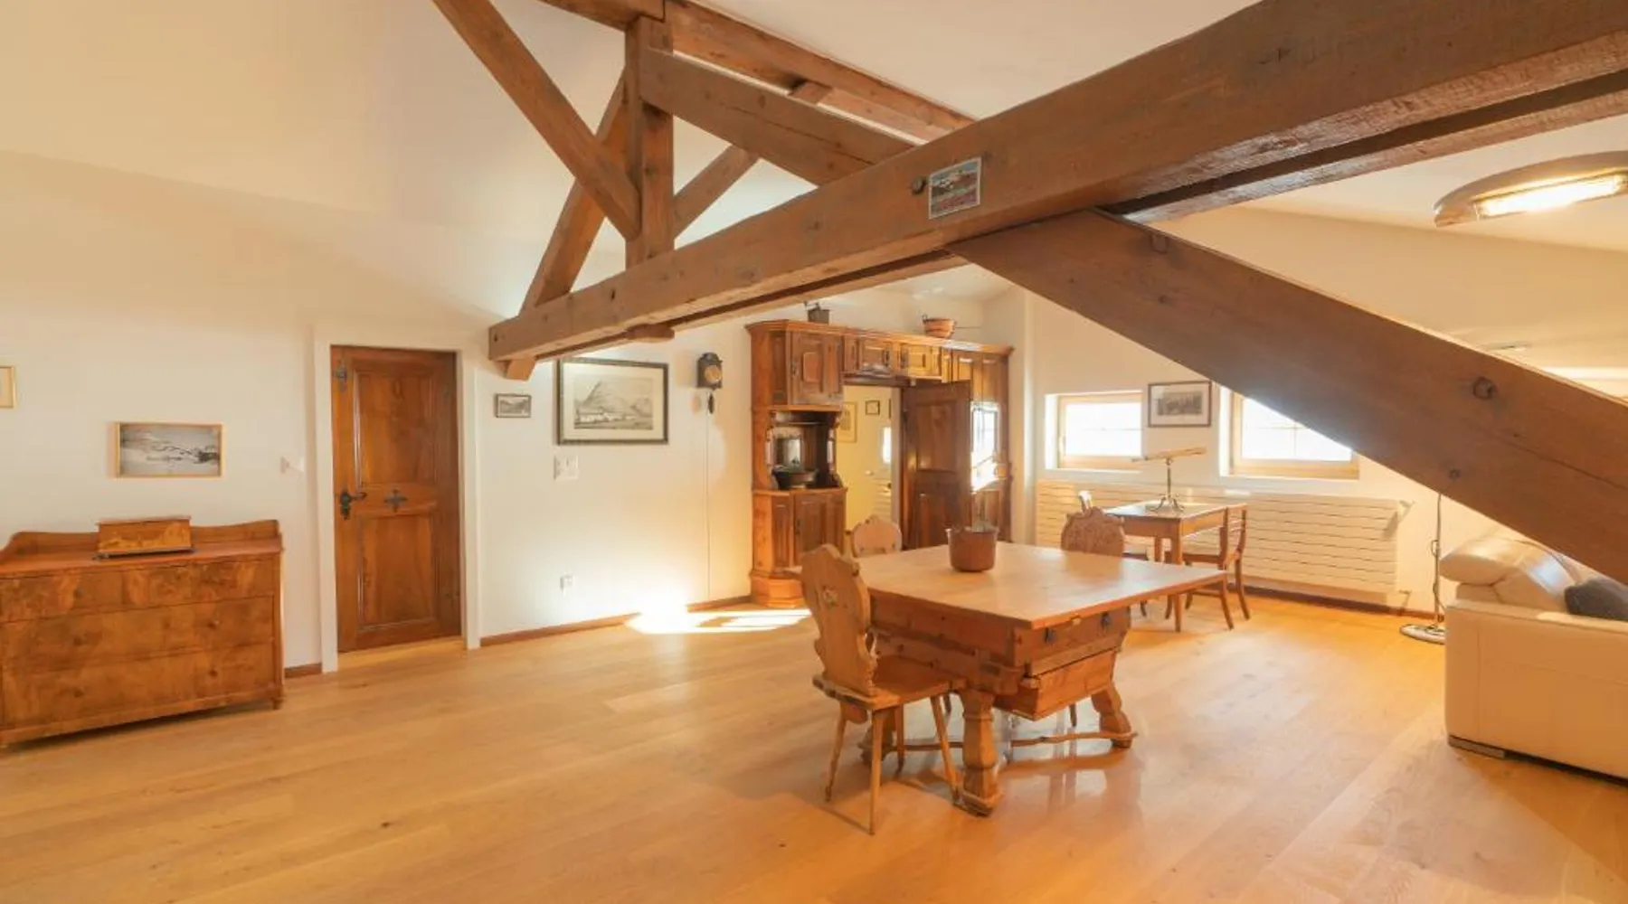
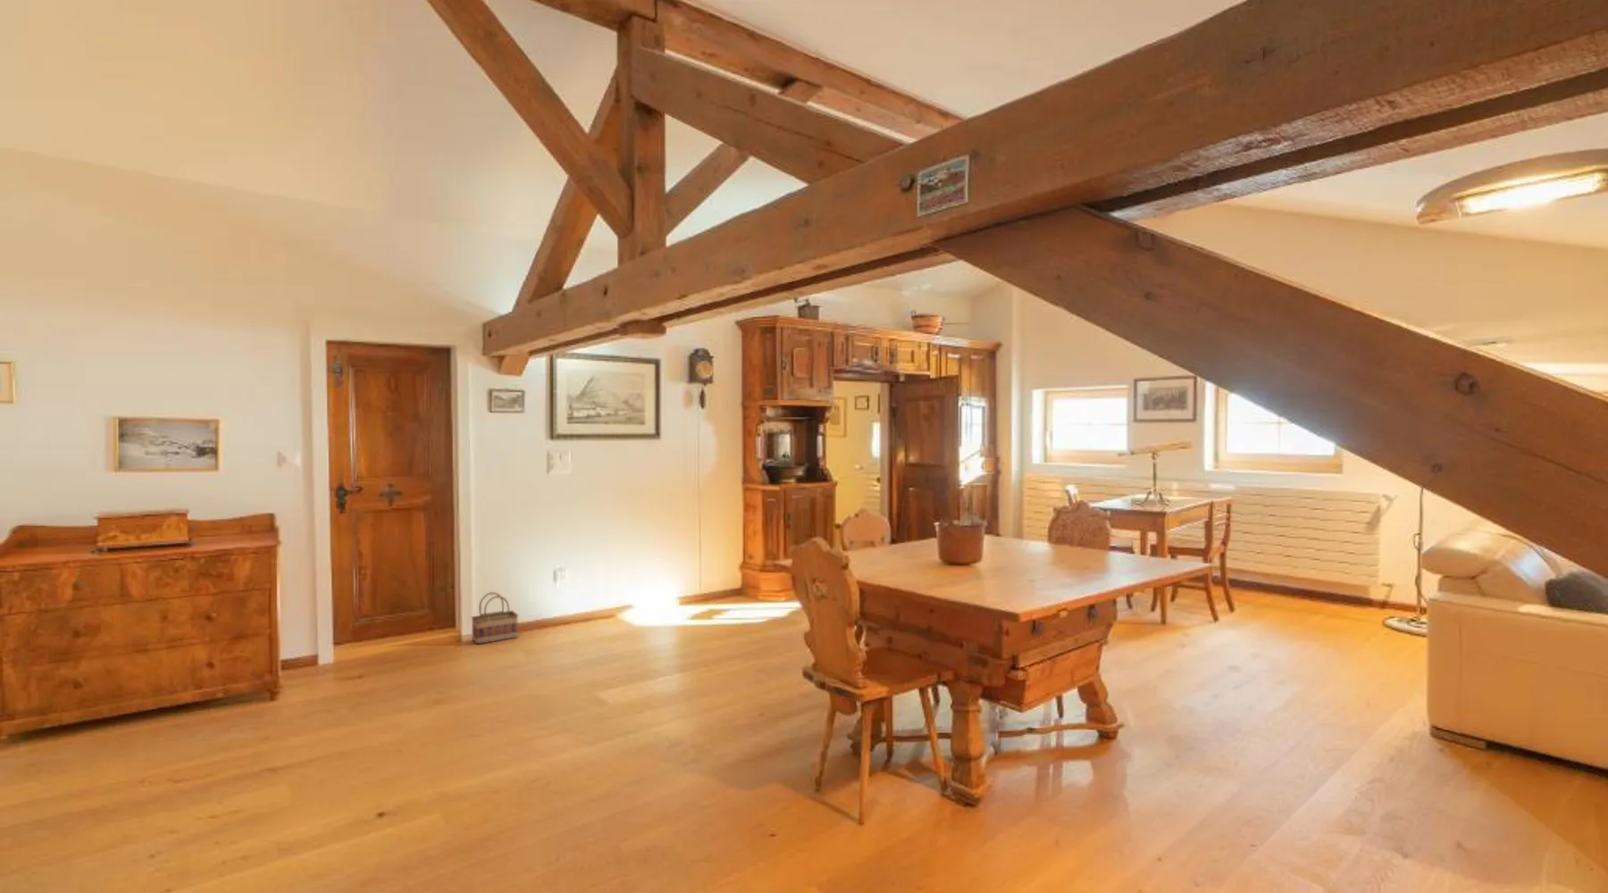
+ basket [470,592,519,644]
